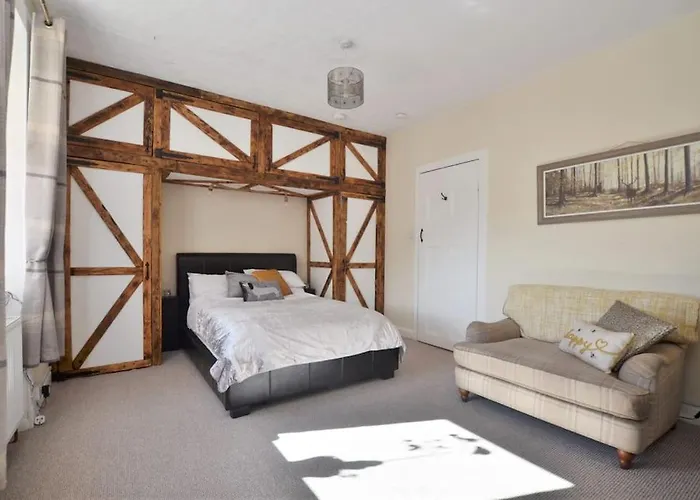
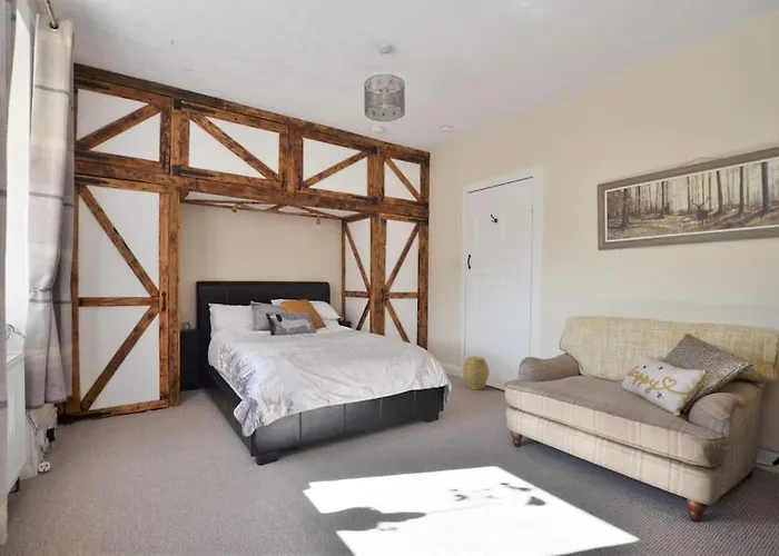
+ woven basket [462,355,490,390]
